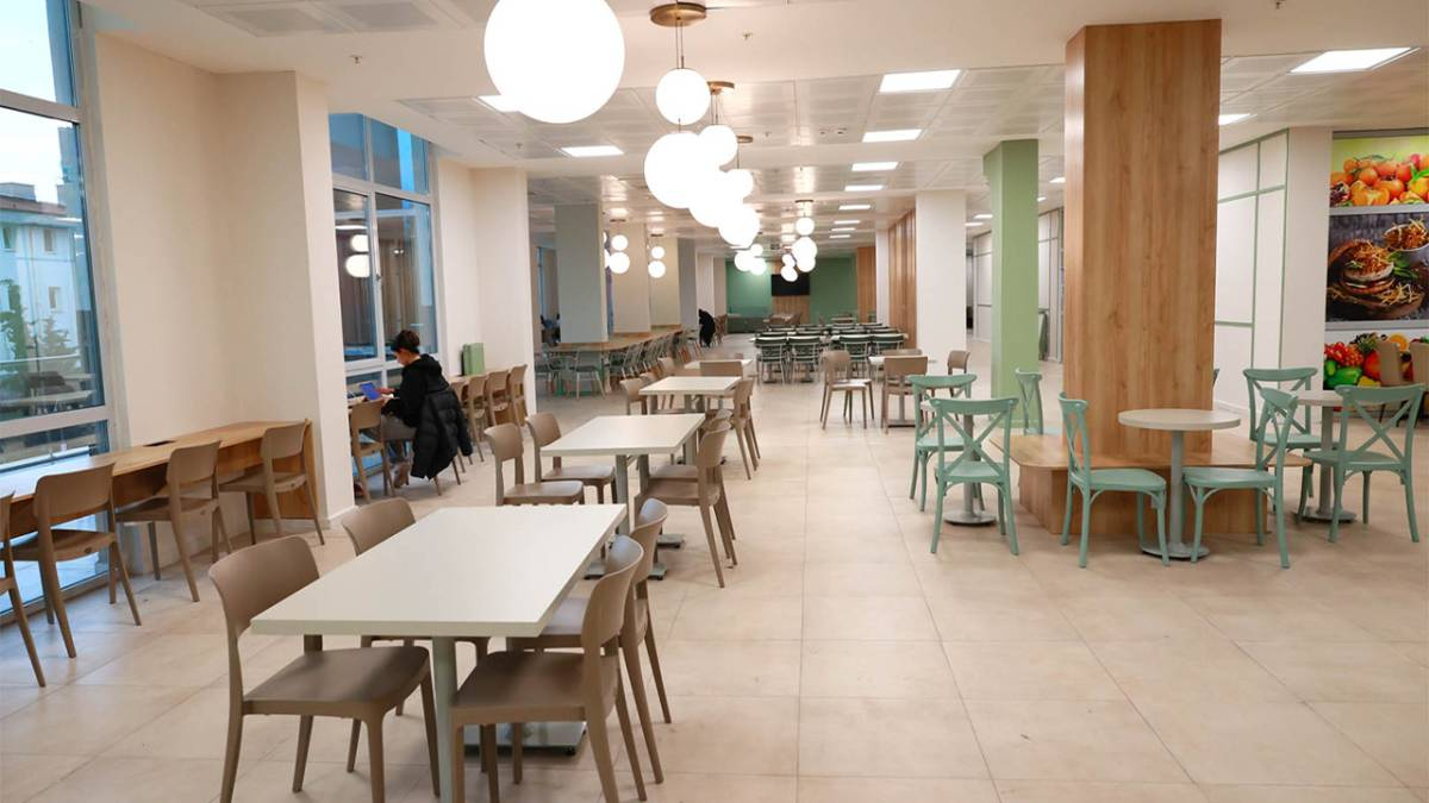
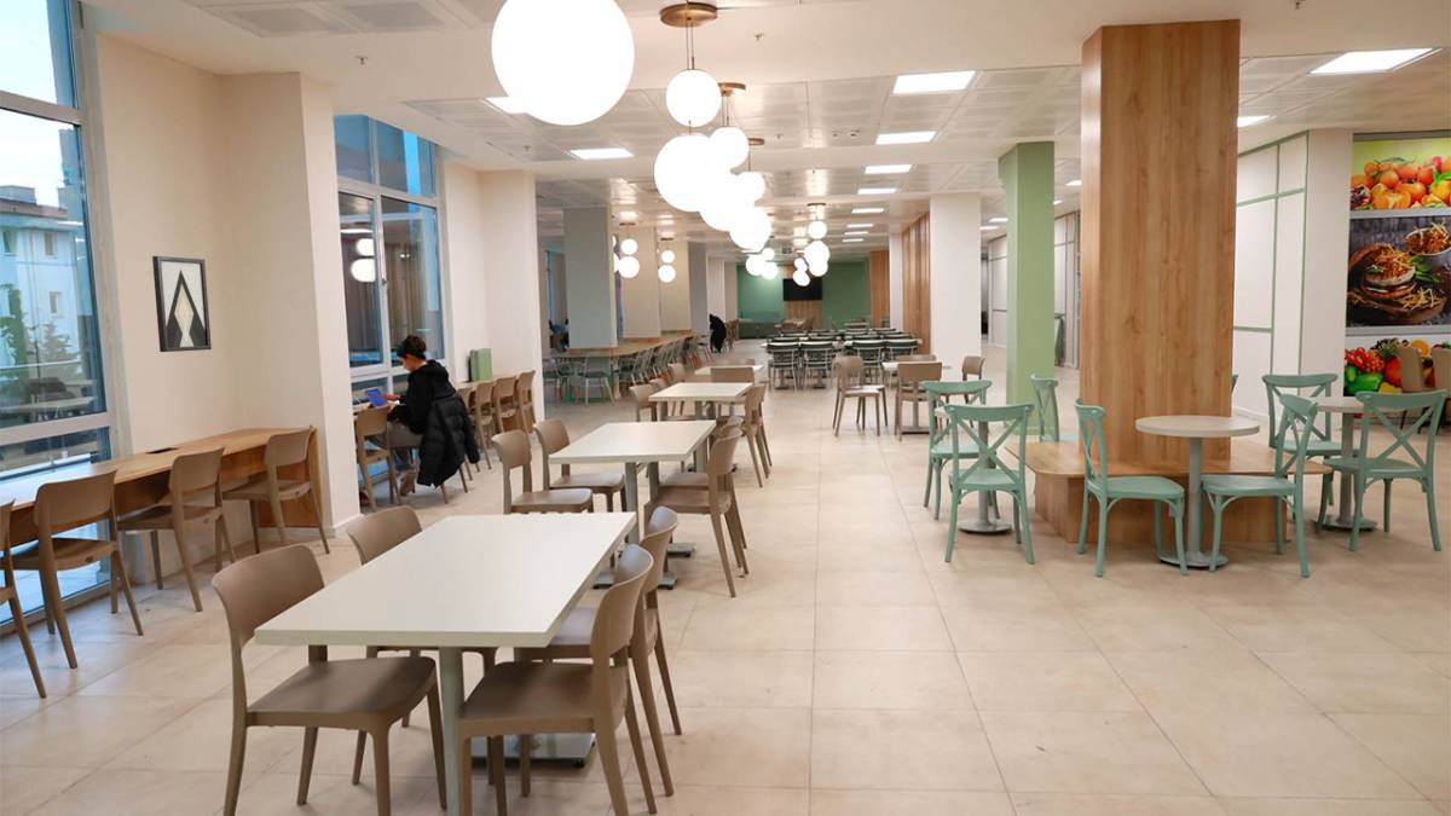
+ wall art [151,255,213,353]
